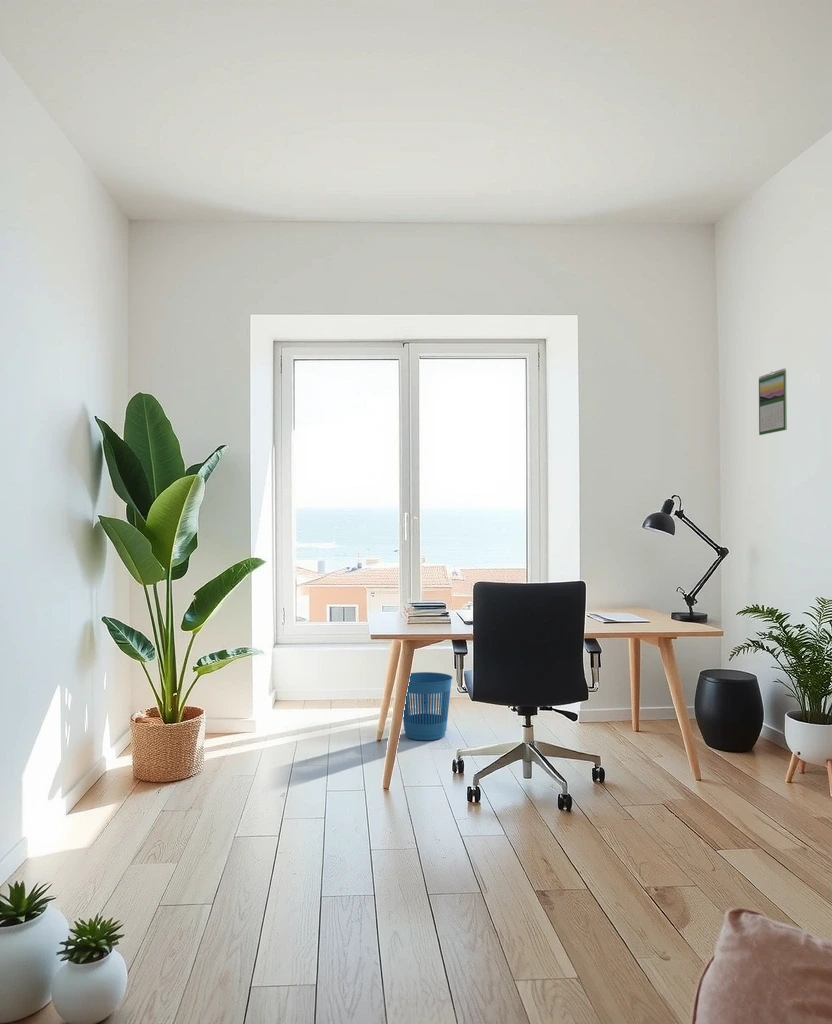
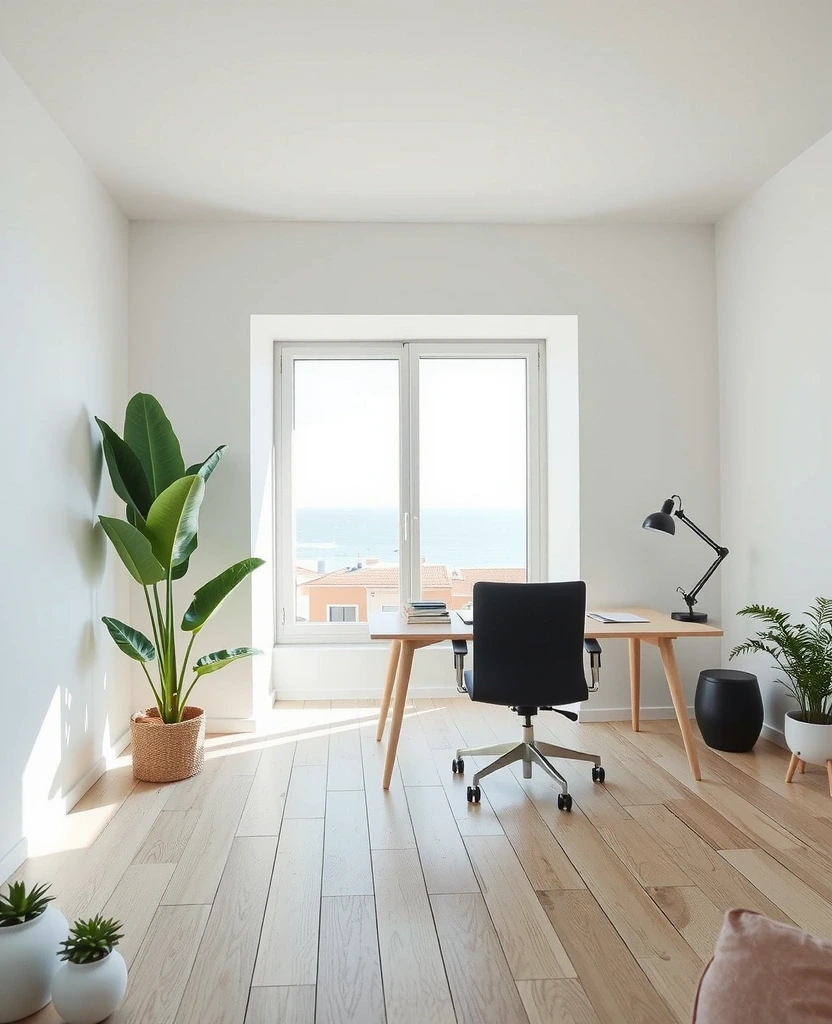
- wastebasket [402,671,454,741]
- calendar [758,367,788,436]
